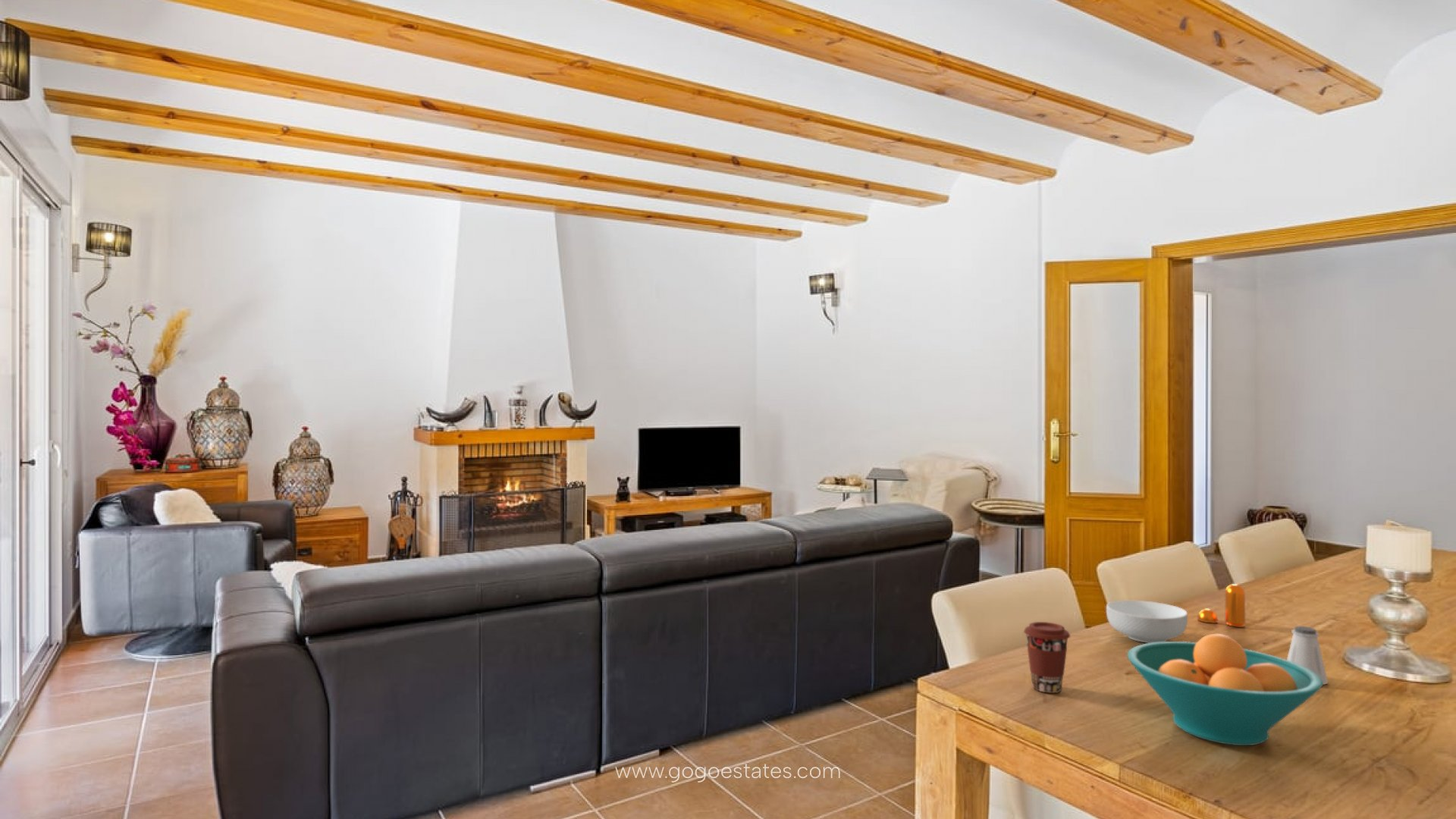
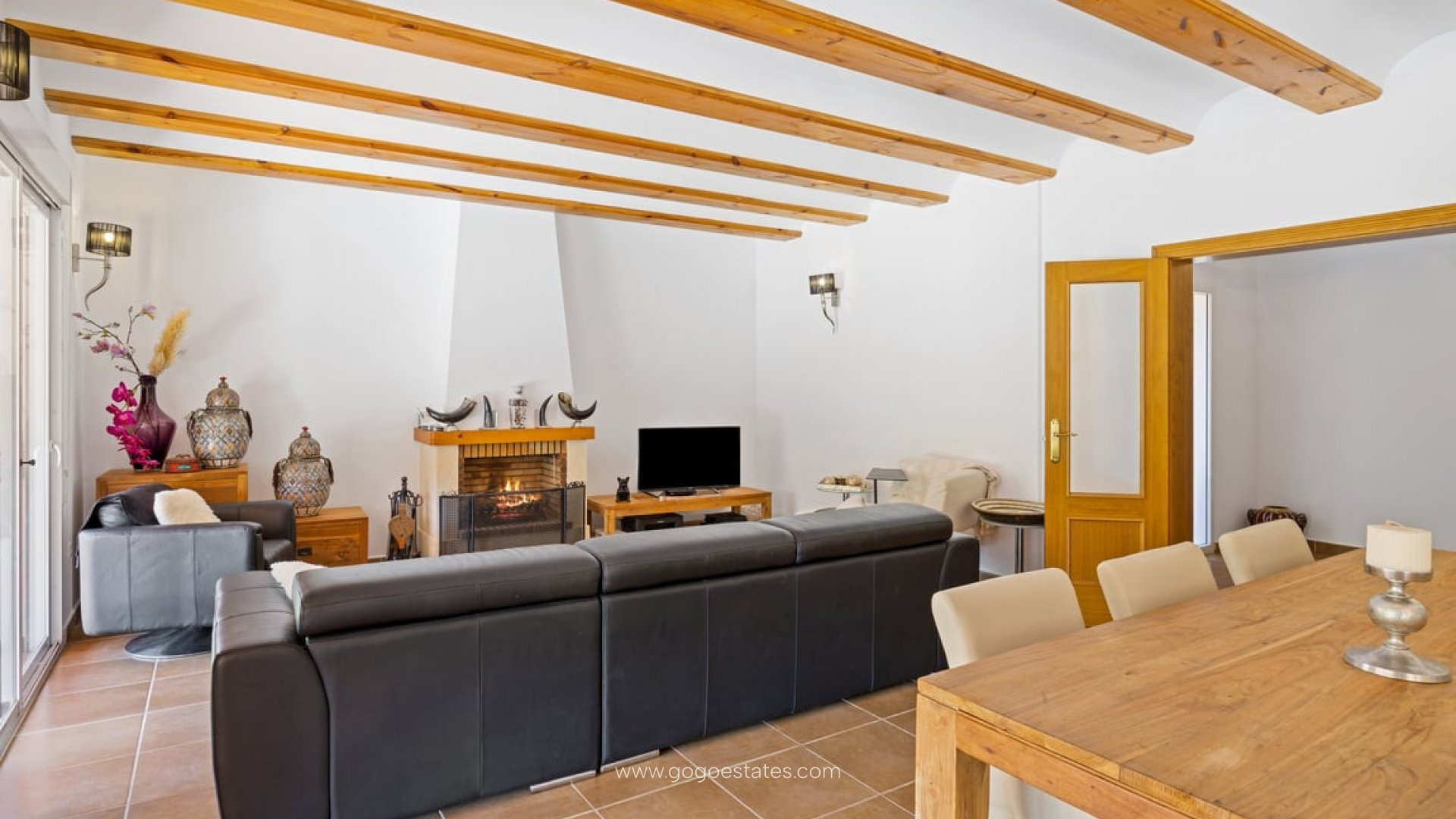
- cereal bowl [1106,600,1188,643]
- pepper shaker [1197,583,1246,627]
- saltshaker [1286,626,1329,686]
- coffee cup [1023,621,1071,694]
- fruit bowl [1127,633,1323,746]
